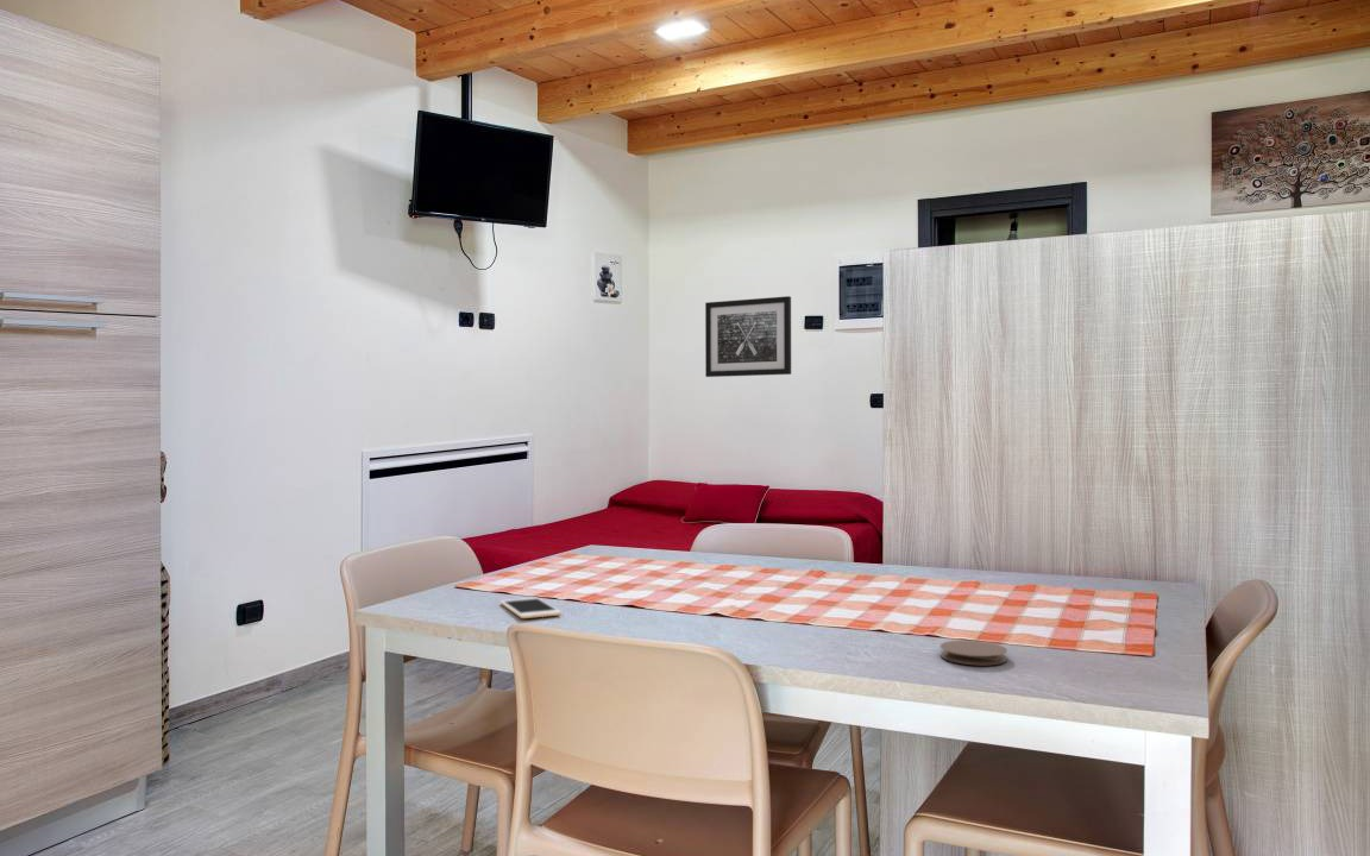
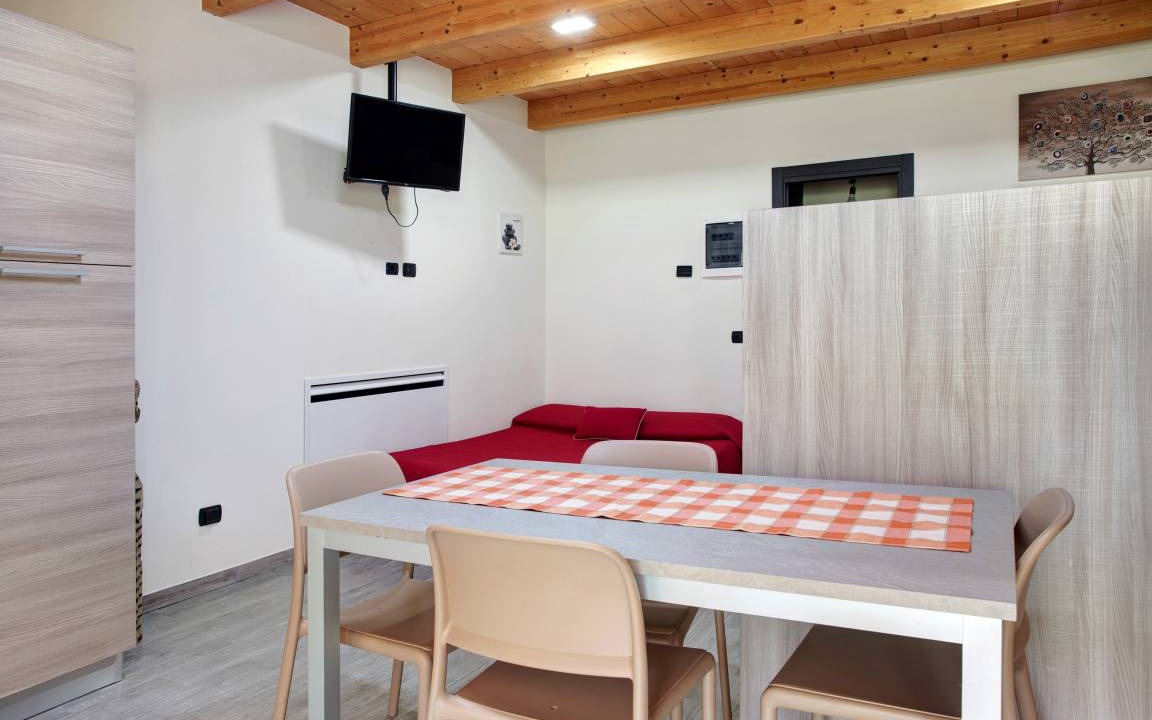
- coaster [938,640,1008,666]
- wall art [704,295,792,378]
- cell phone [499,597,563,619]
